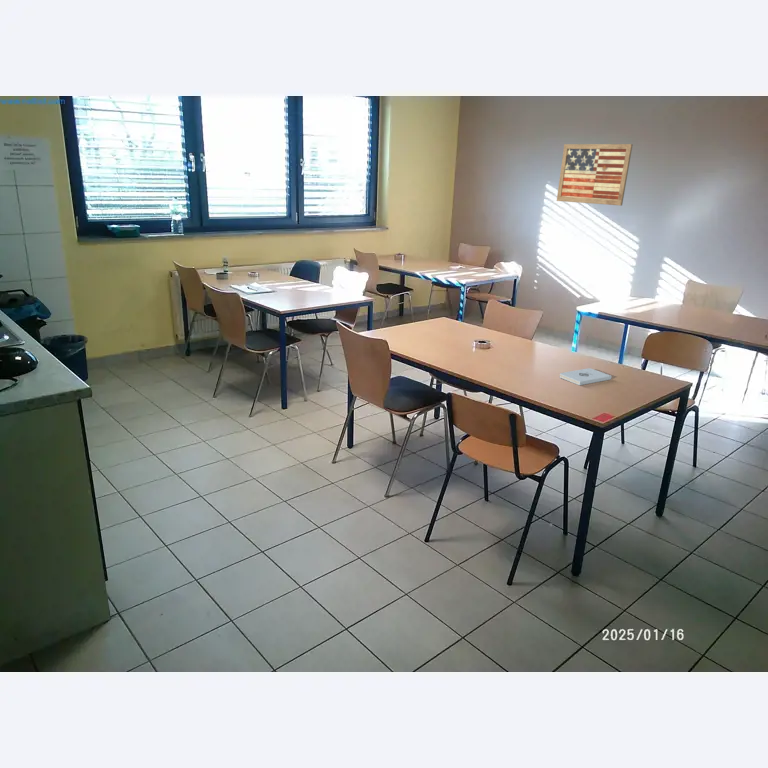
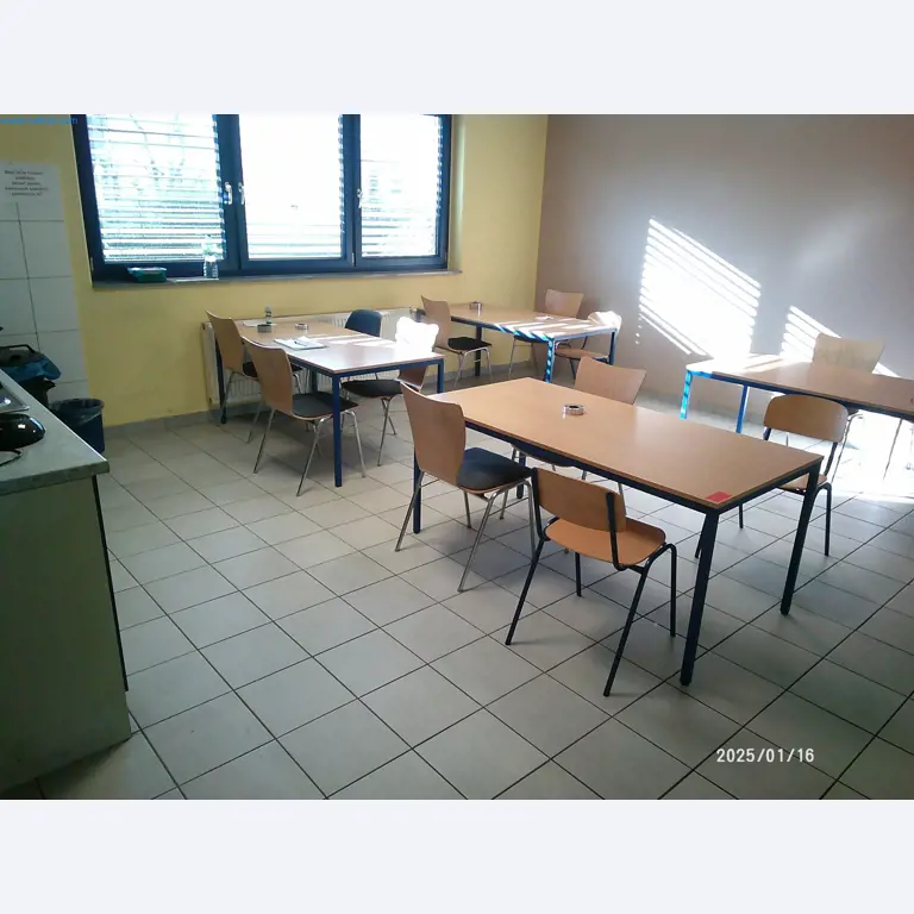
- notepad [559,367,612,386]
- wall art [556,143,634,207]
